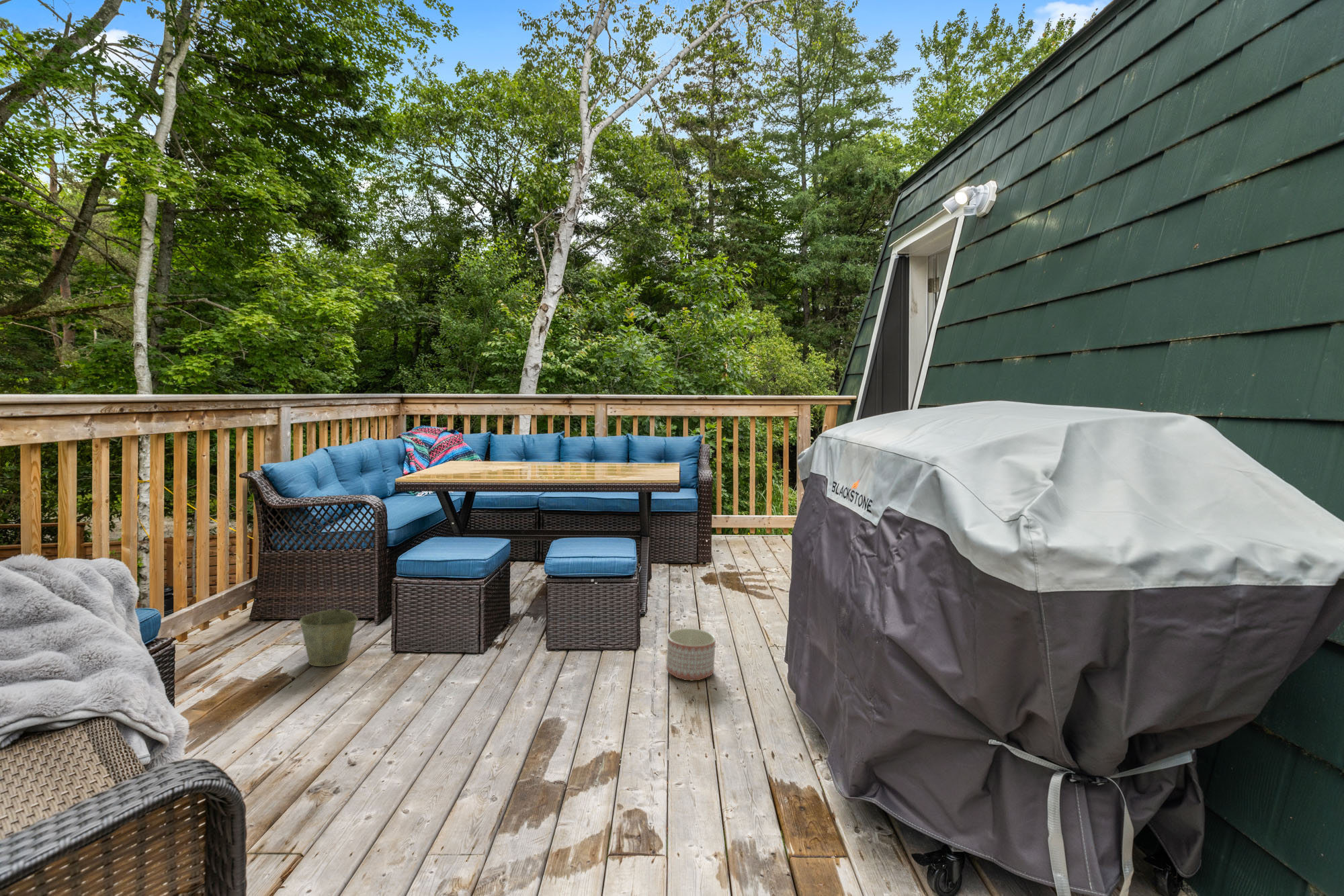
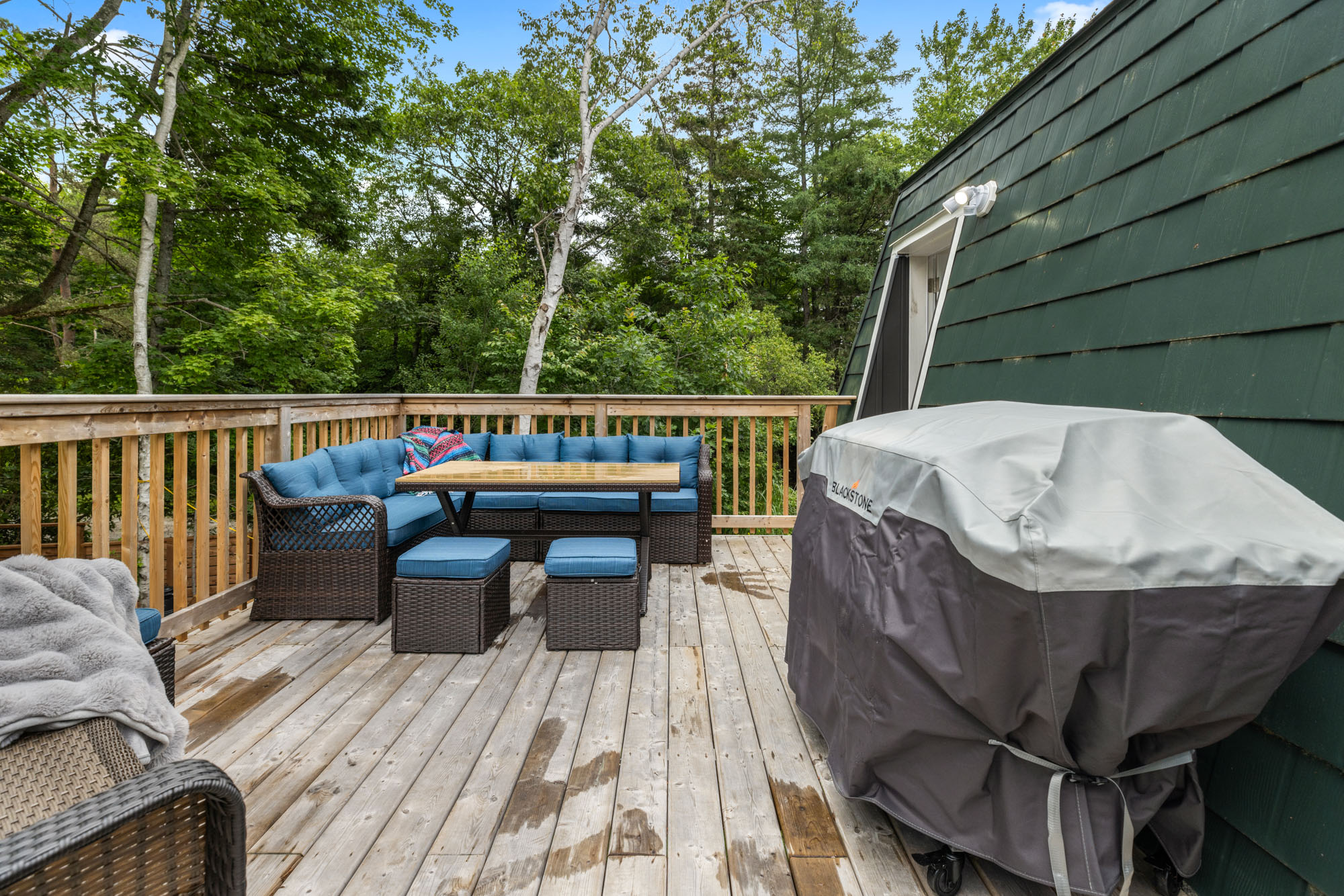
- planter [665,628,716,682]
- bucket [298,588,359,667]
